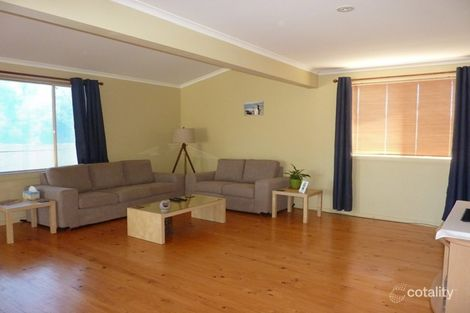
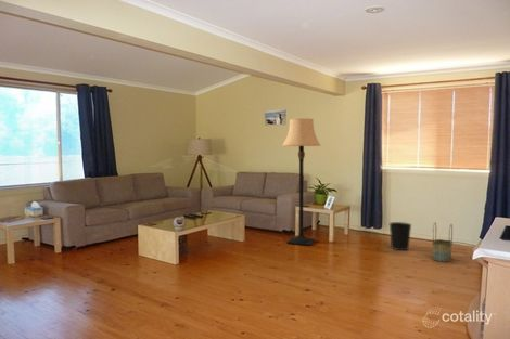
+ lamp [281,118,322,247]
+ wastebasket [388,221,412,251]
+ basket [432,221,454,263]
